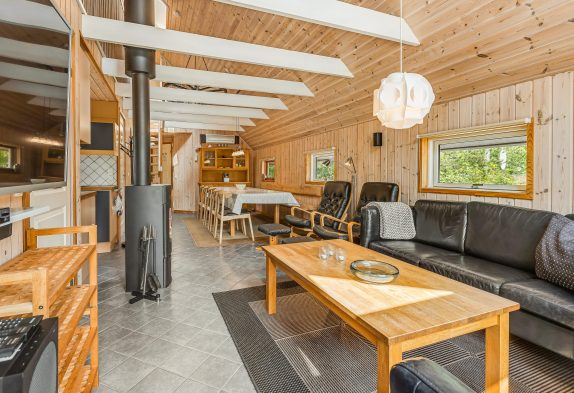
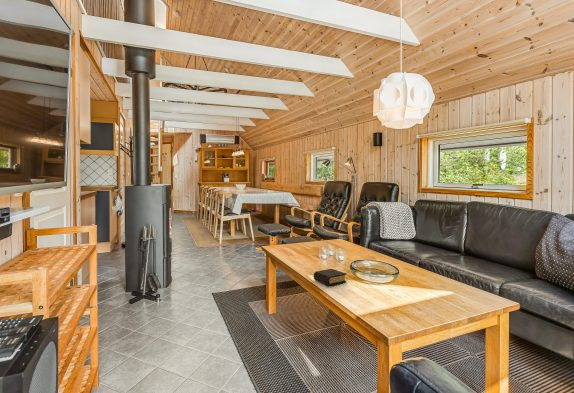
+ book [312,268,347,287]
